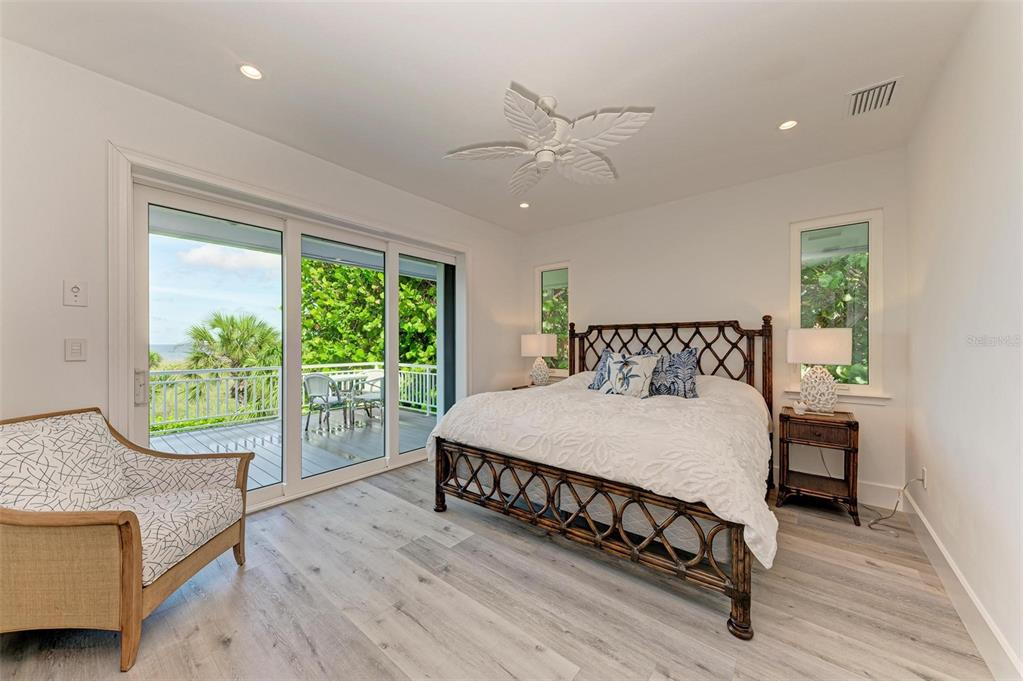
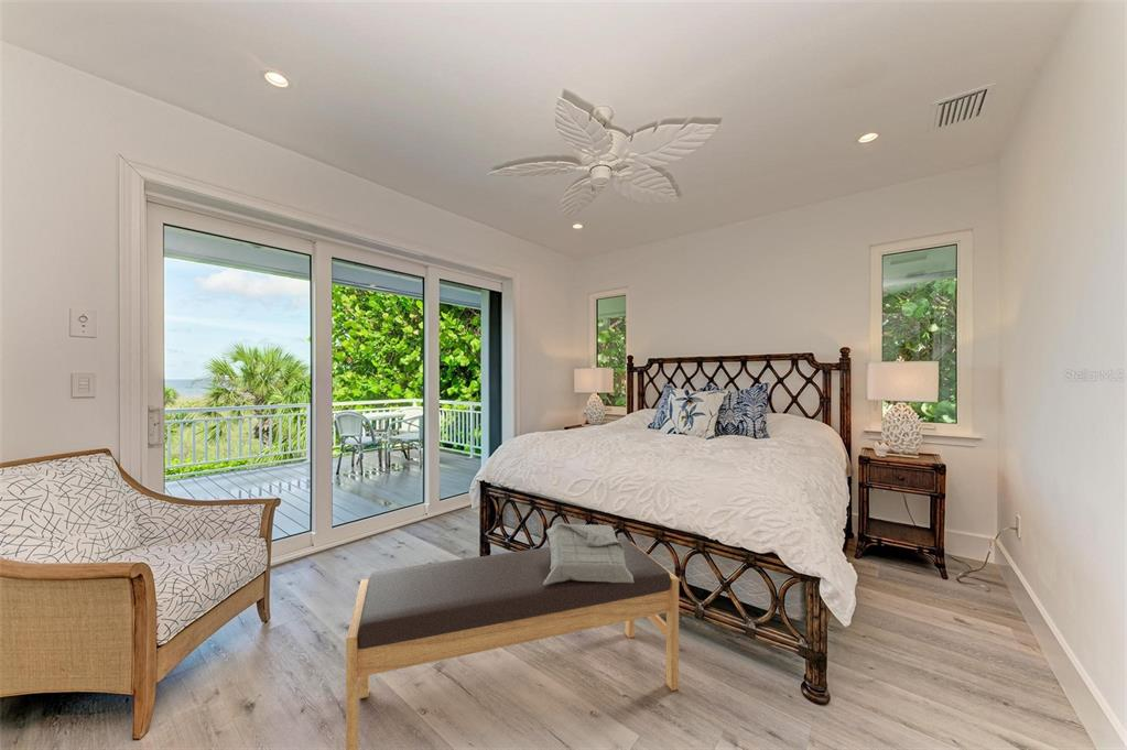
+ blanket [543,522,633,585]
+ bench [345,536,680,750]
